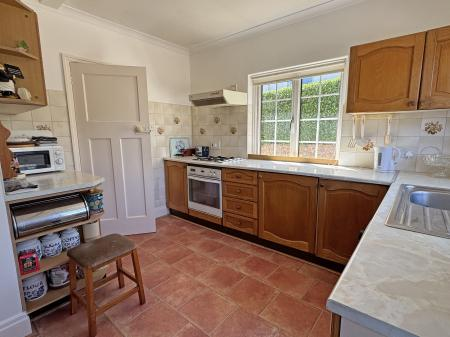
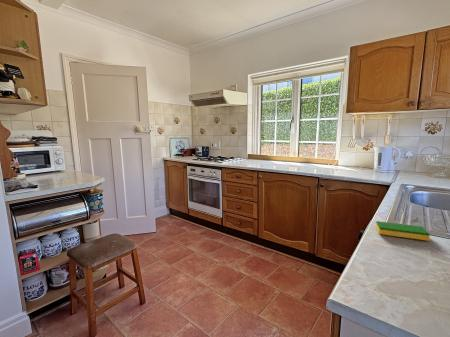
+ dish sponge [375,220,431,242]
